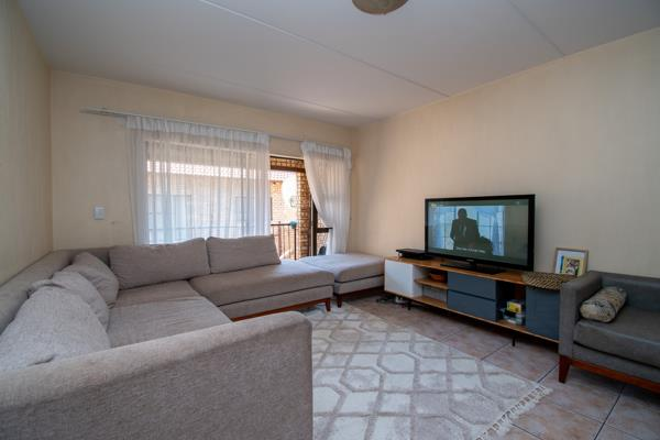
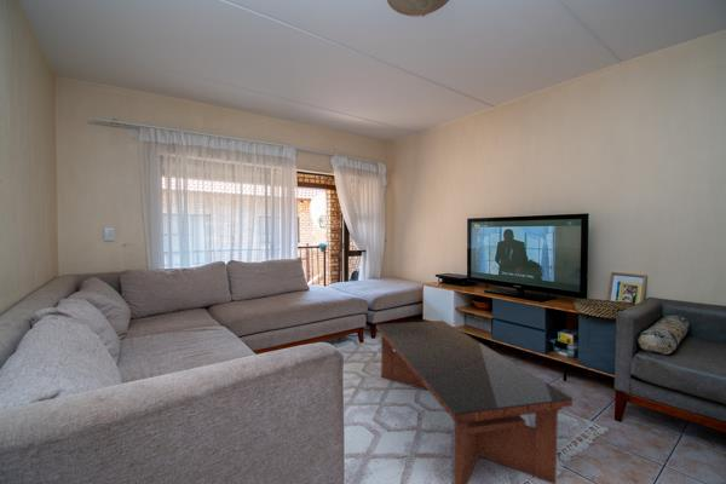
+ coffee table [375,319,574,484]
